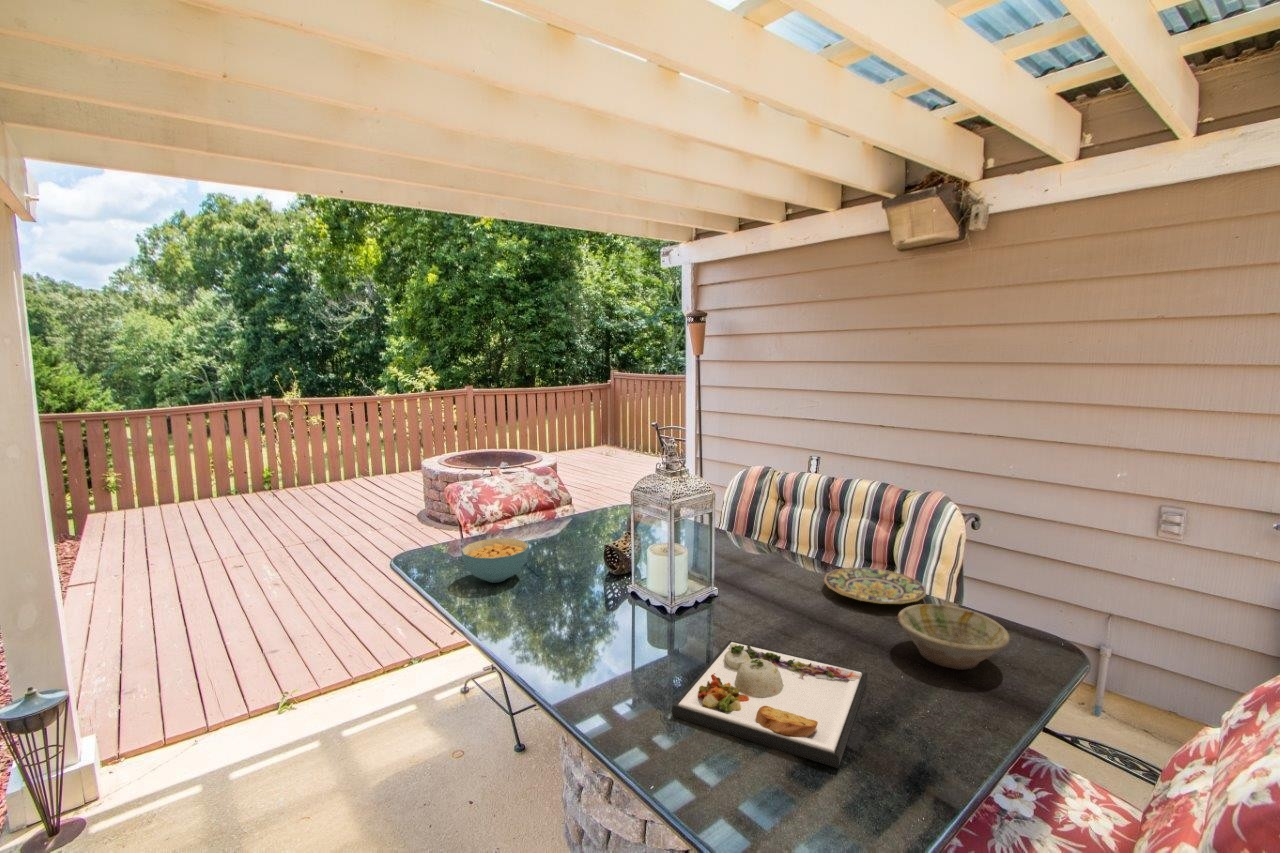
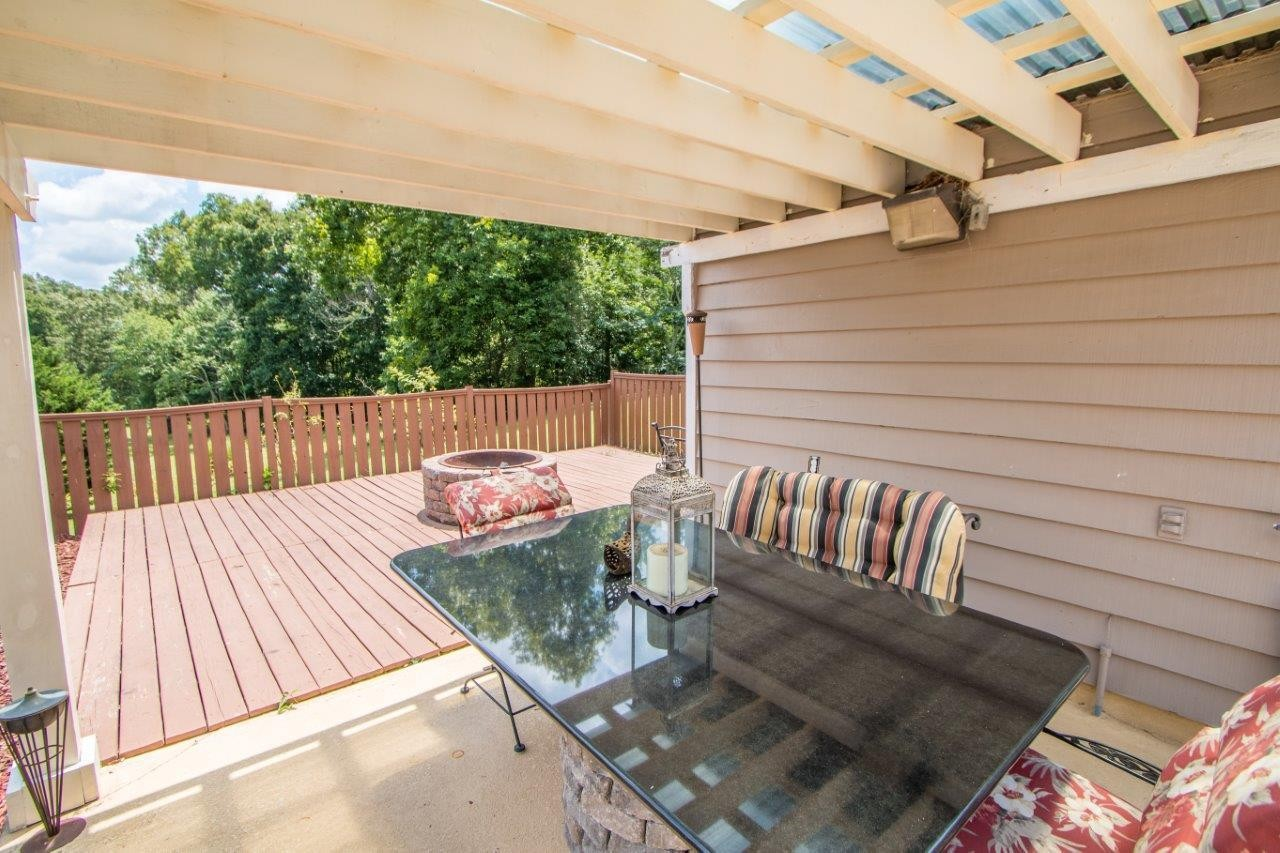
- dinner plate [671,639,869,769]
- plate [823,566,927,605]
- bowl [896,603,1011,670]
- cereal bowl [460,537,530,584]
